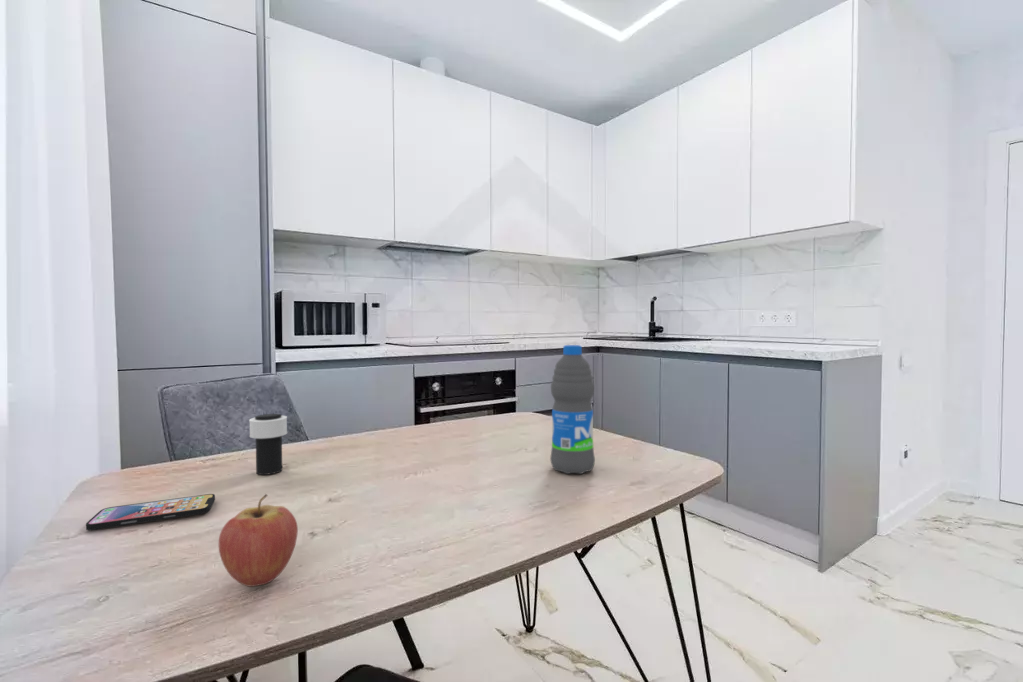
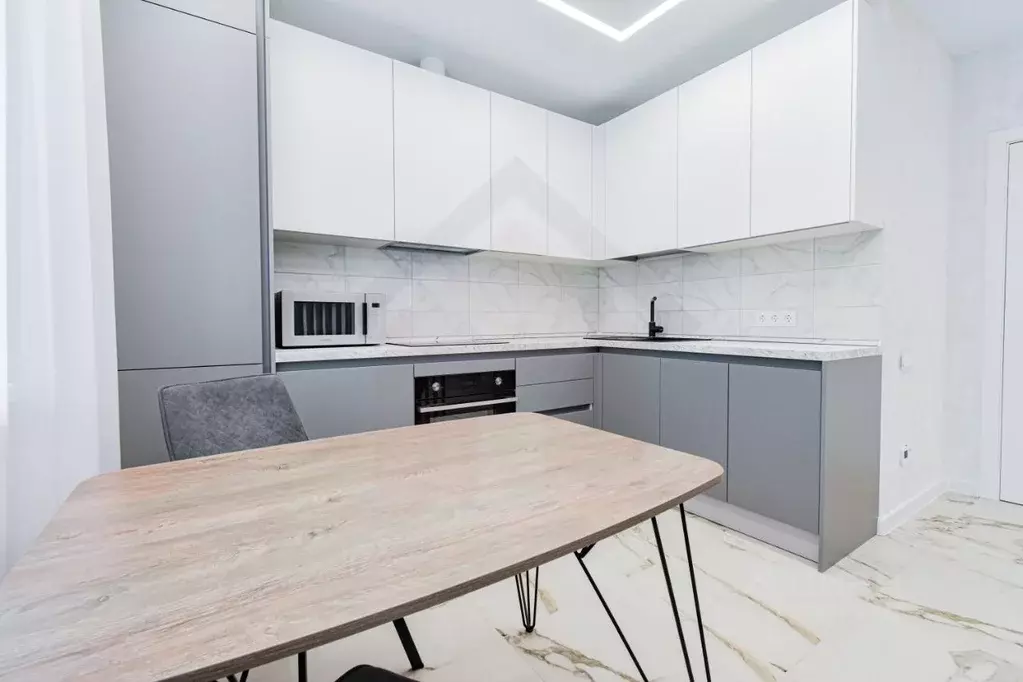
- cup [248,413,288,476]
- fruit [218,493,299,588]
- smartphone [85,493,216,531]
- water bottle [549,344,596,475]
